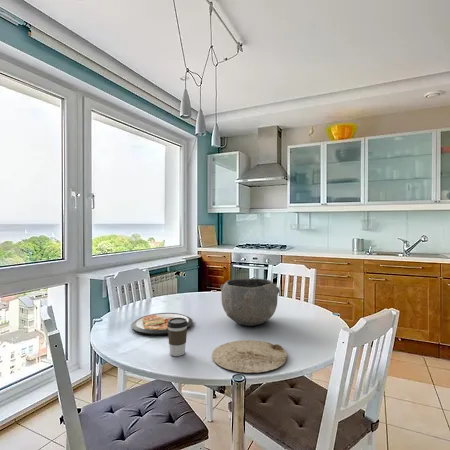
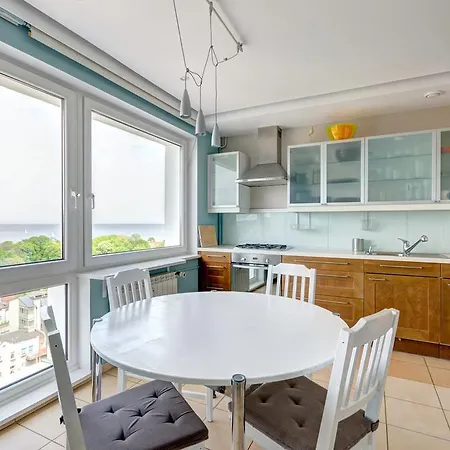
- dish [130,312,193,336]
- coffee cup [167,317,188,357]
- bowl [220,278,281,327]
- plate [211,339,288,374]
